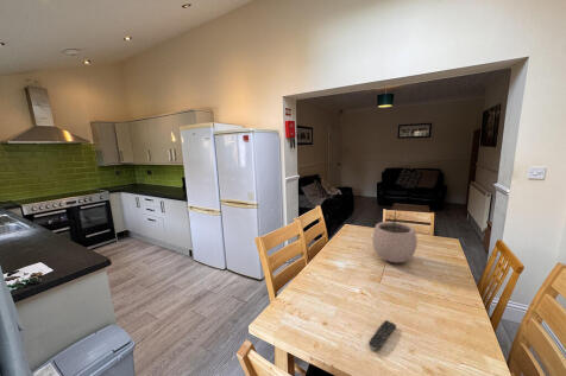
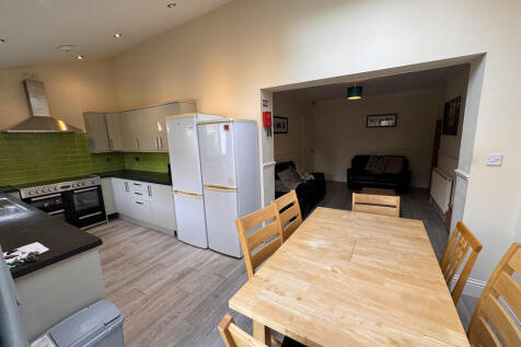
- plant pot [371,211,419,263]
- remote control [367,319,397,351]
